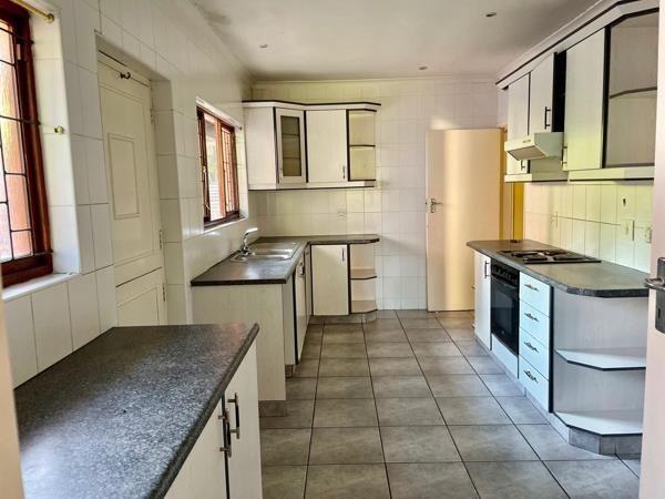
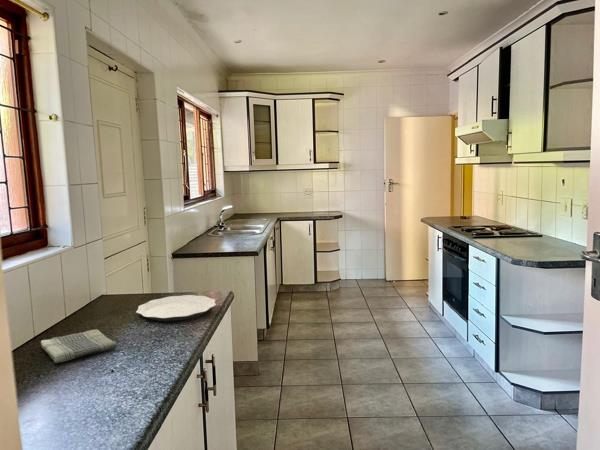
+ plate [135,294,217,322]
+ dish towel [40,329,118,364]
